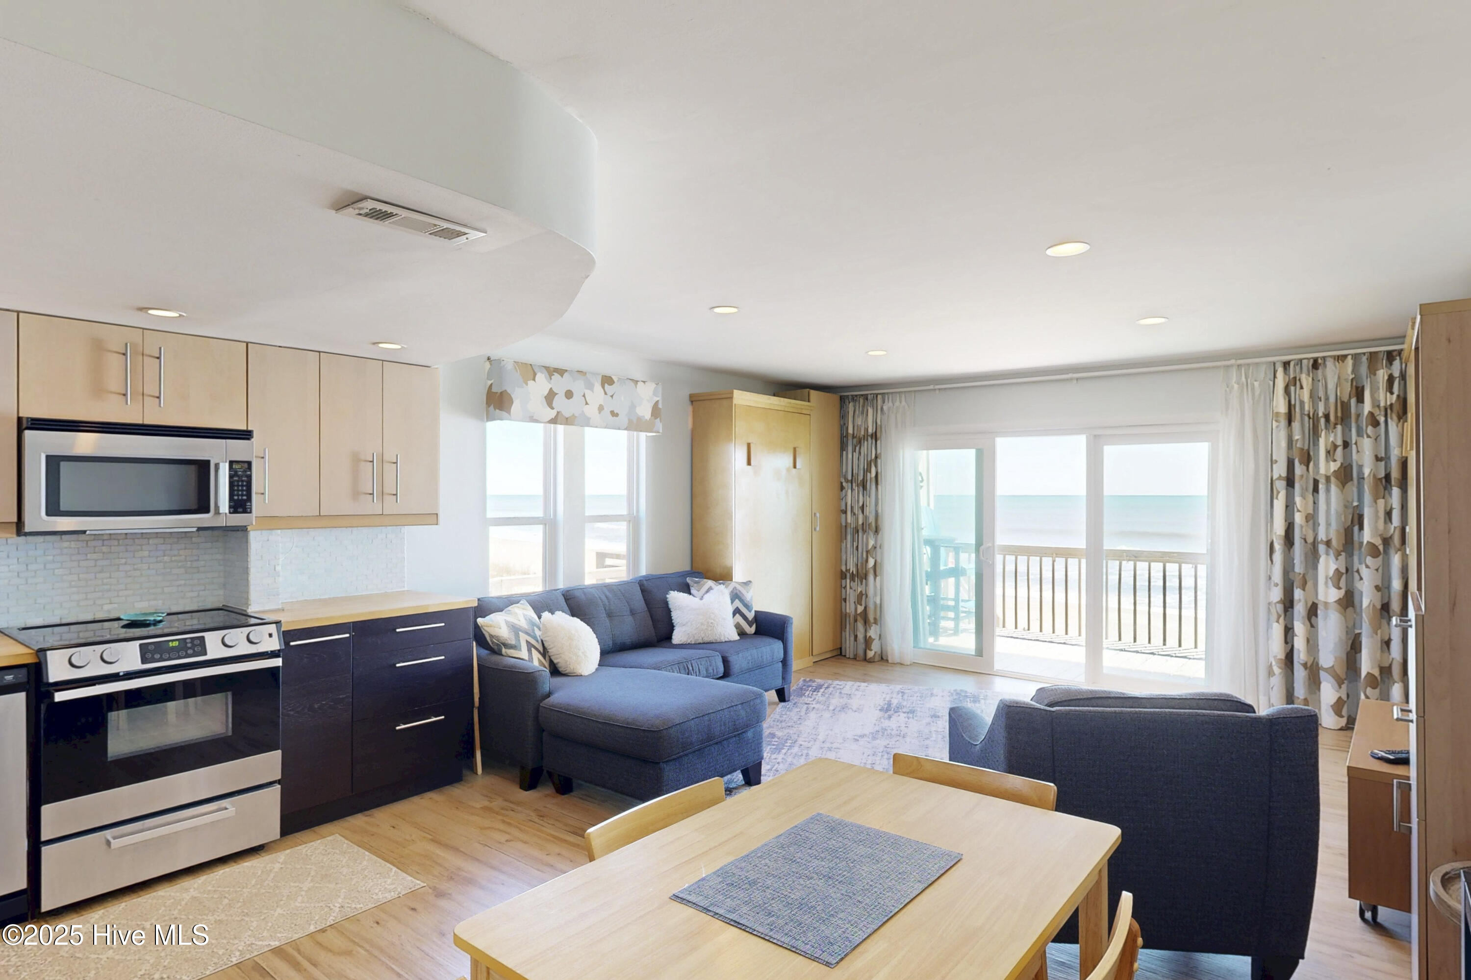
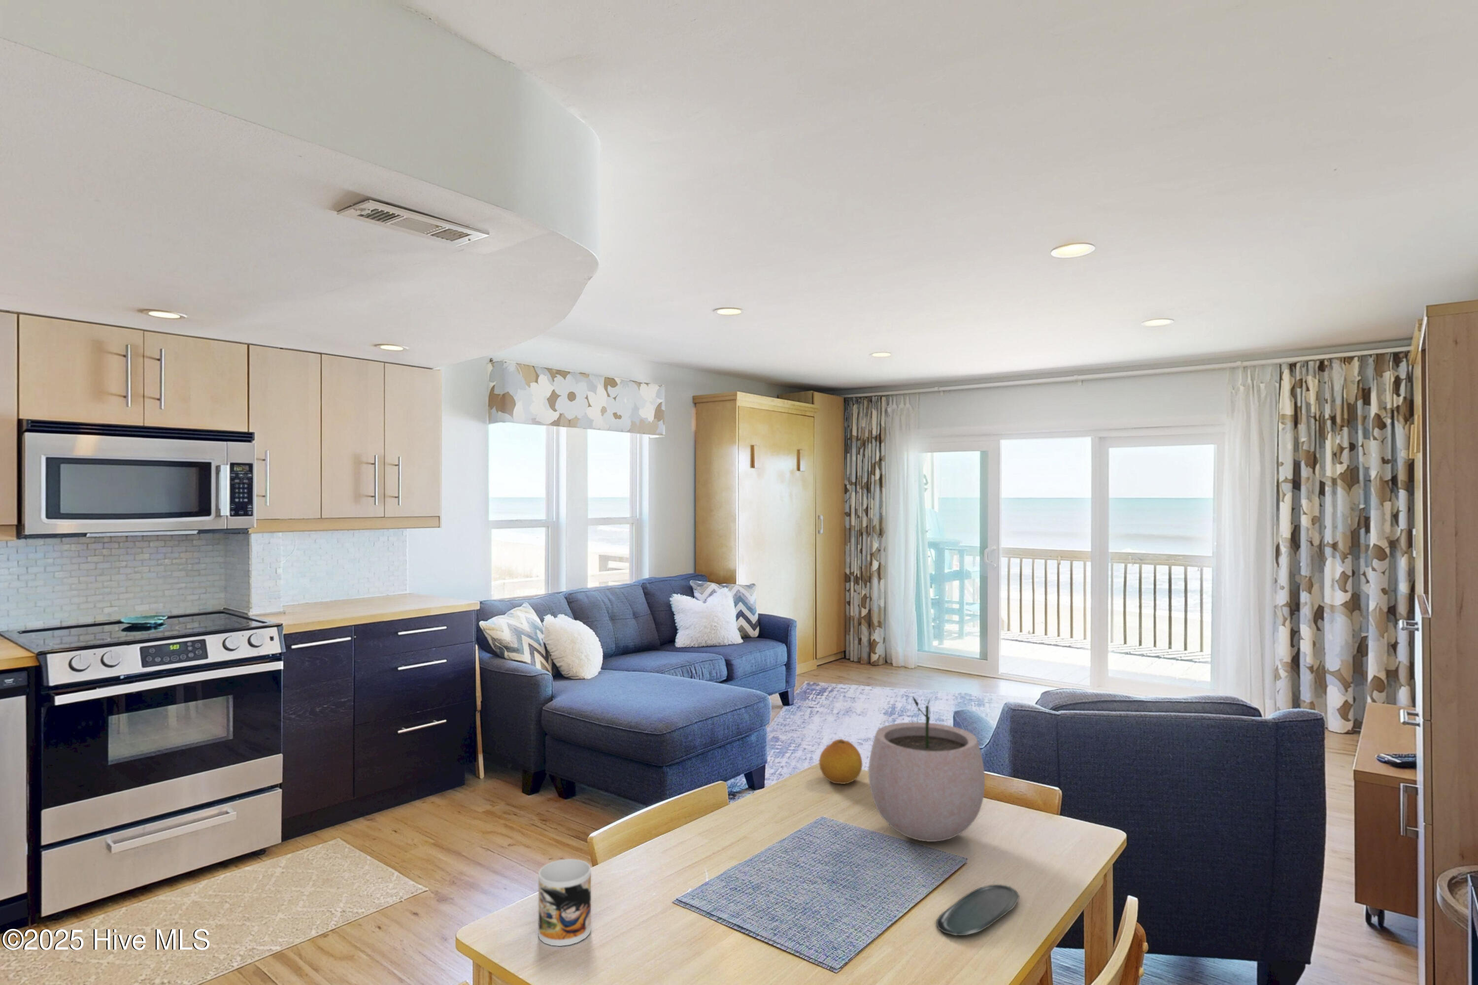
+ fruit [819,739,863,785]
+ oval tray [936,884,1019,936]
+ plant pot [868,695,985,842]
+ mug [538,859,592,947]
